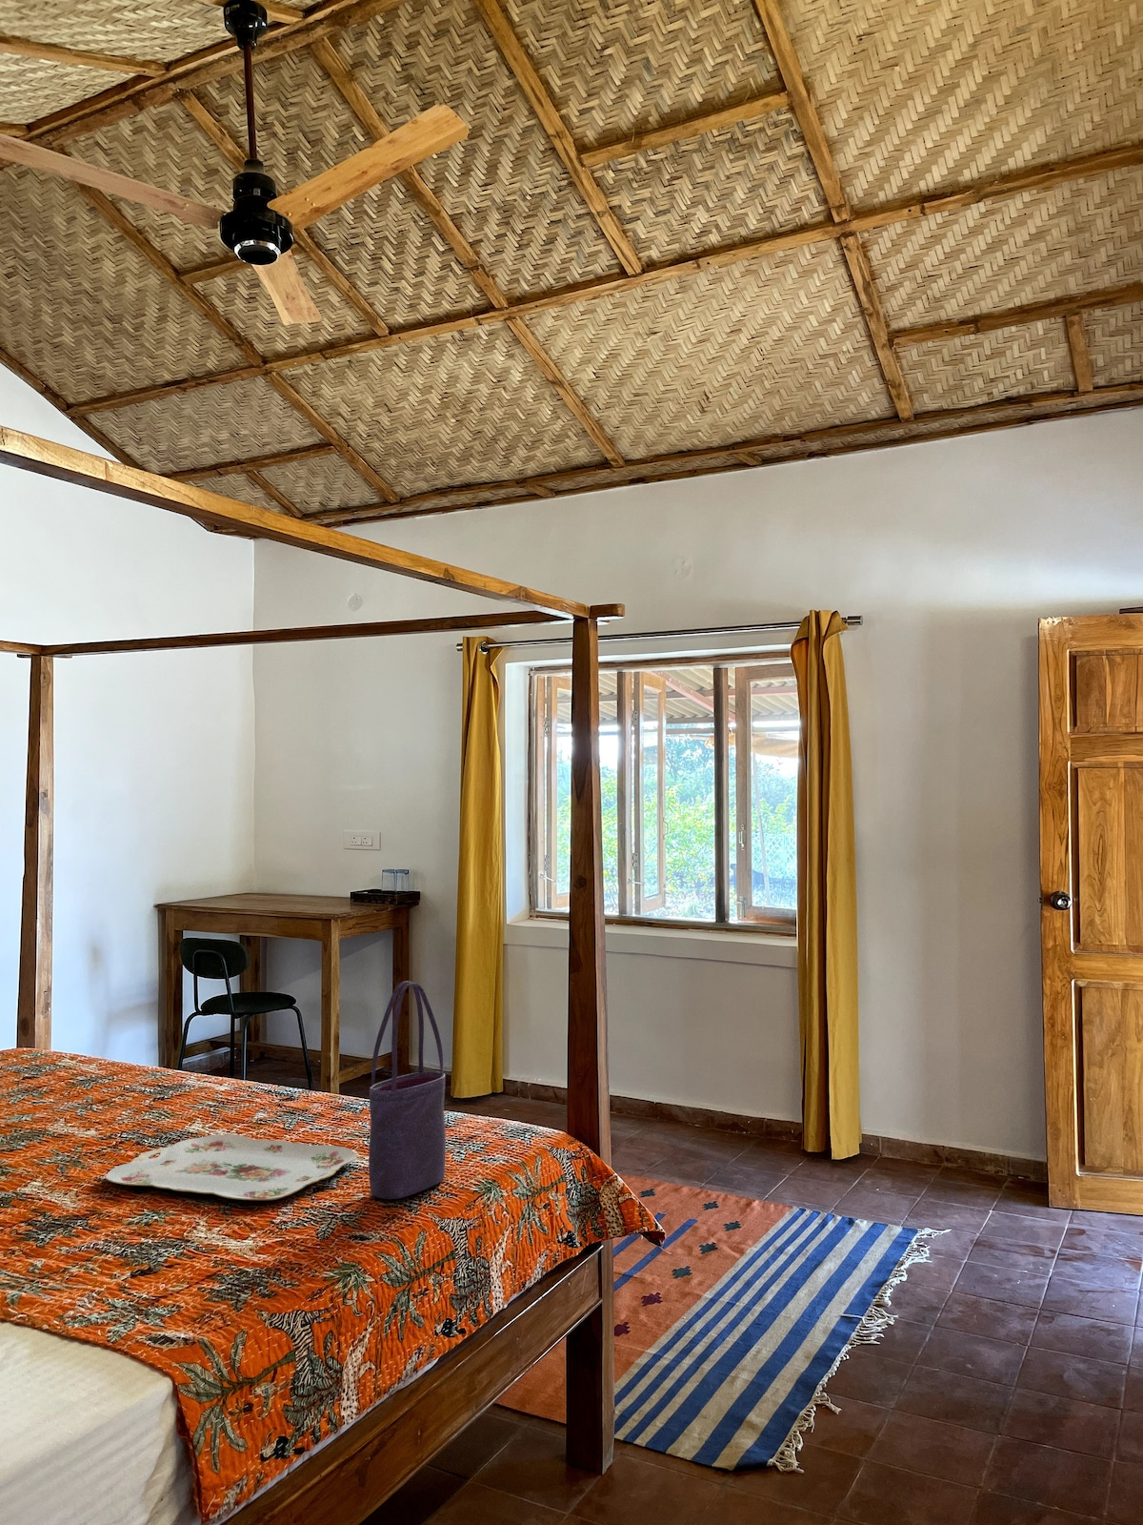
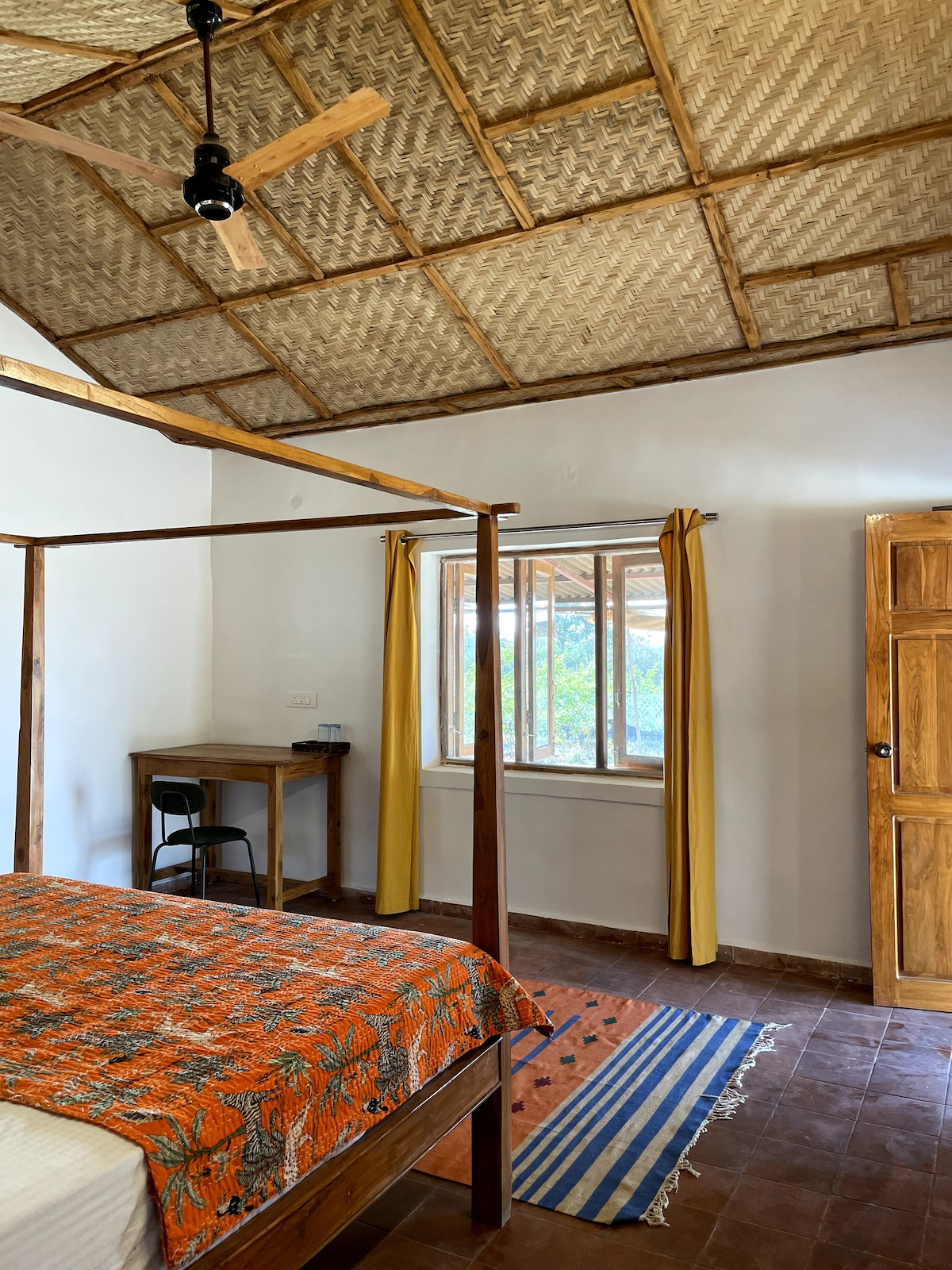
- serving tray [104,1134,358,1201]
- tote bag [367,980,447,1200]
